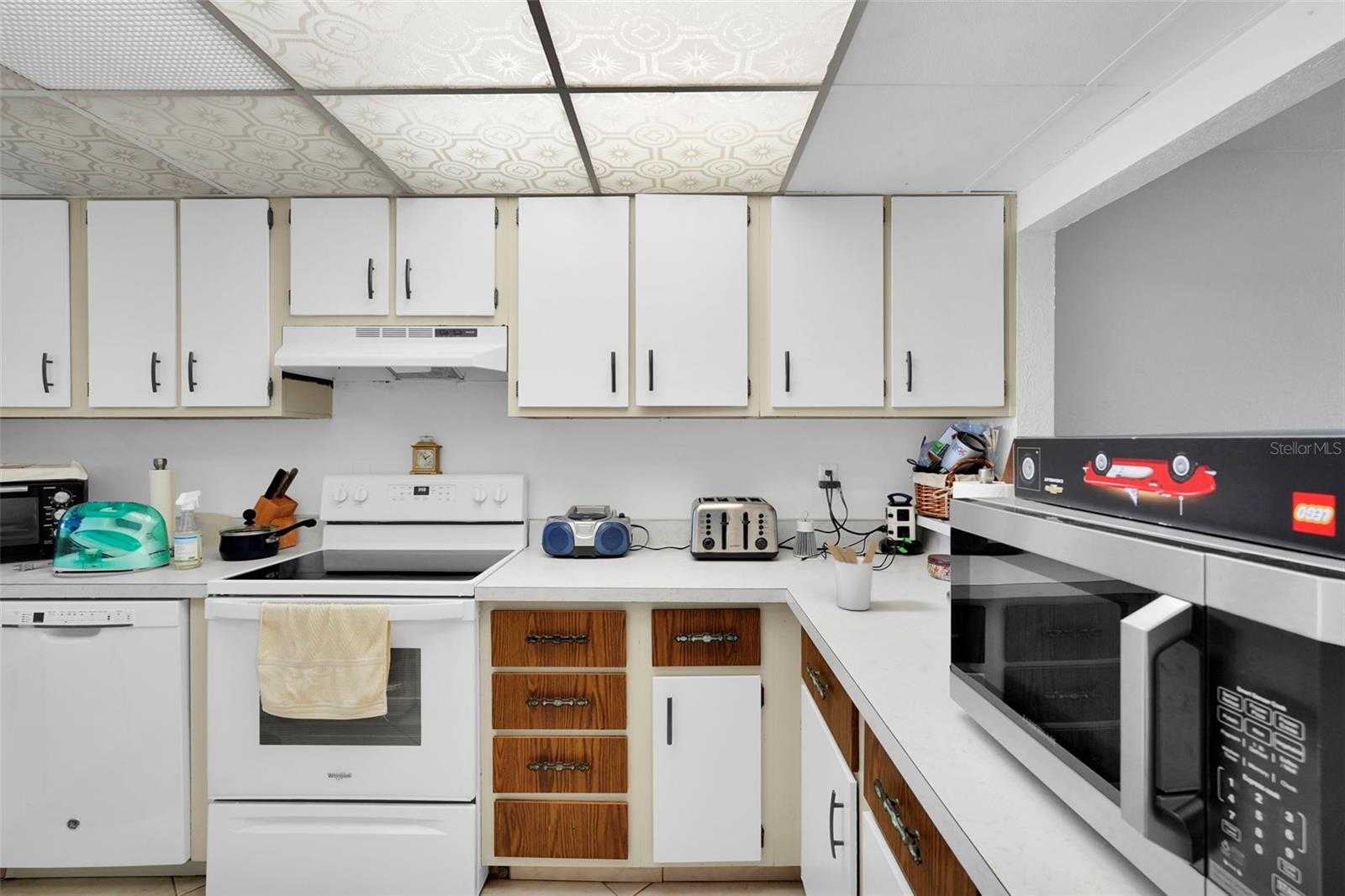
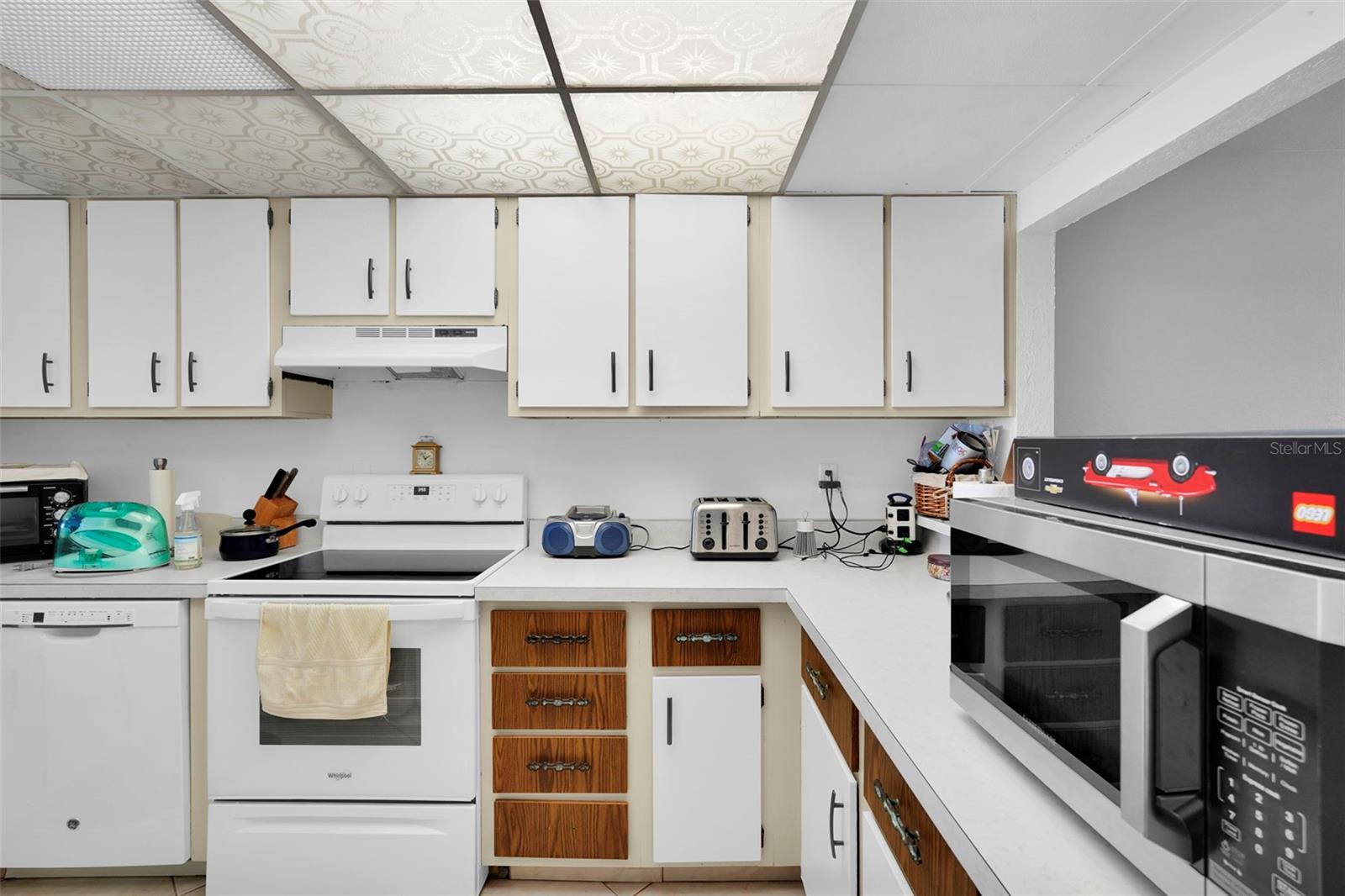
- utensil holder [826,539,878,611]
